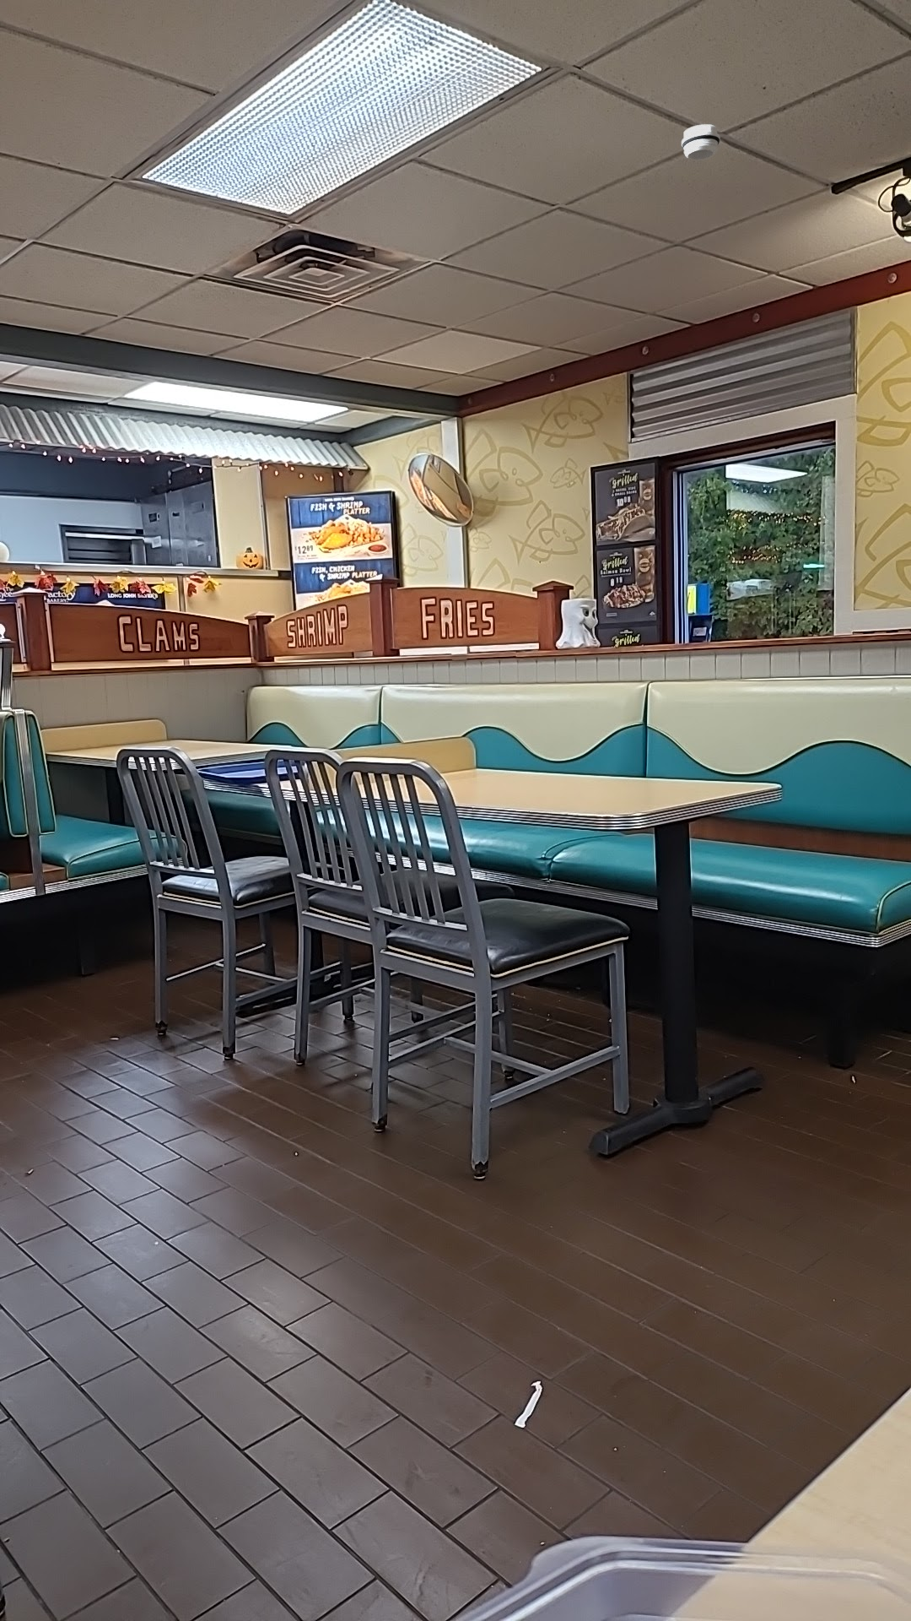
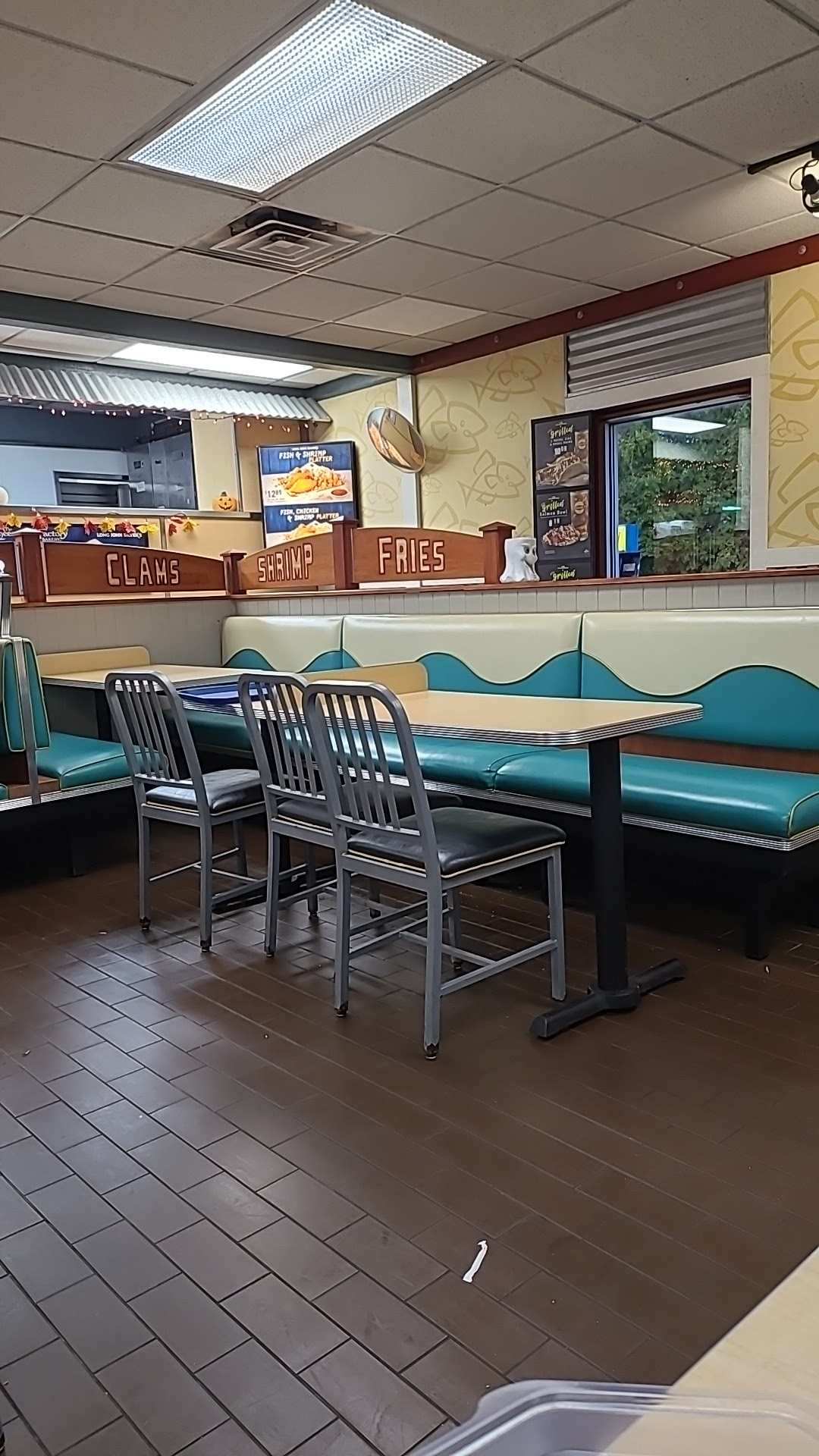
- smoke detector [681,124,721,161]
